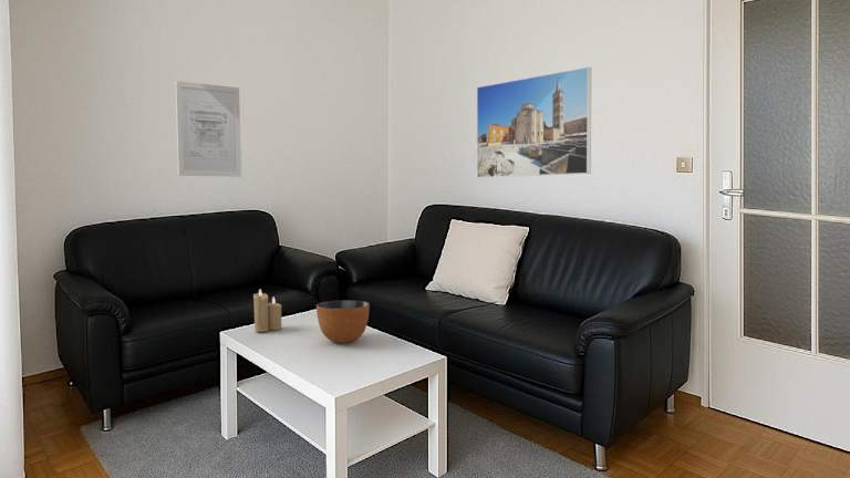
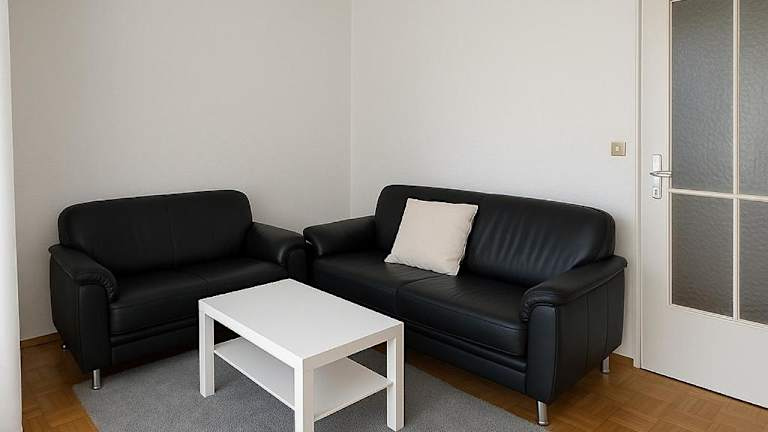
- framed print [476,66,592,179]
- bowl [315,300,371,344]
- candle [252,289,283,333]
- wall art [174,80,242,178]
